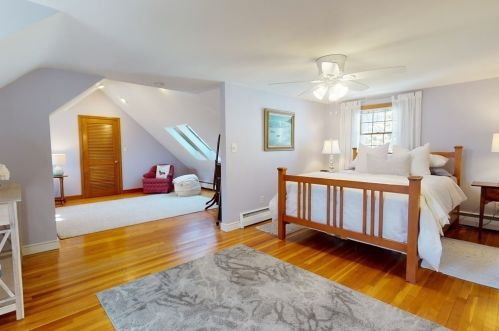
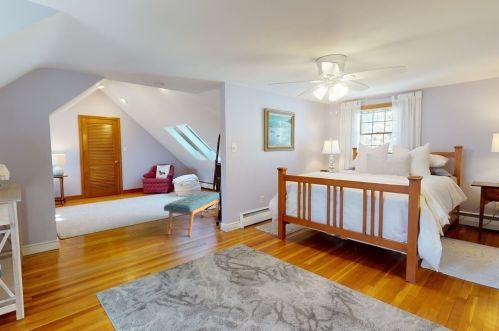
+ bench [163,191,220,237]
